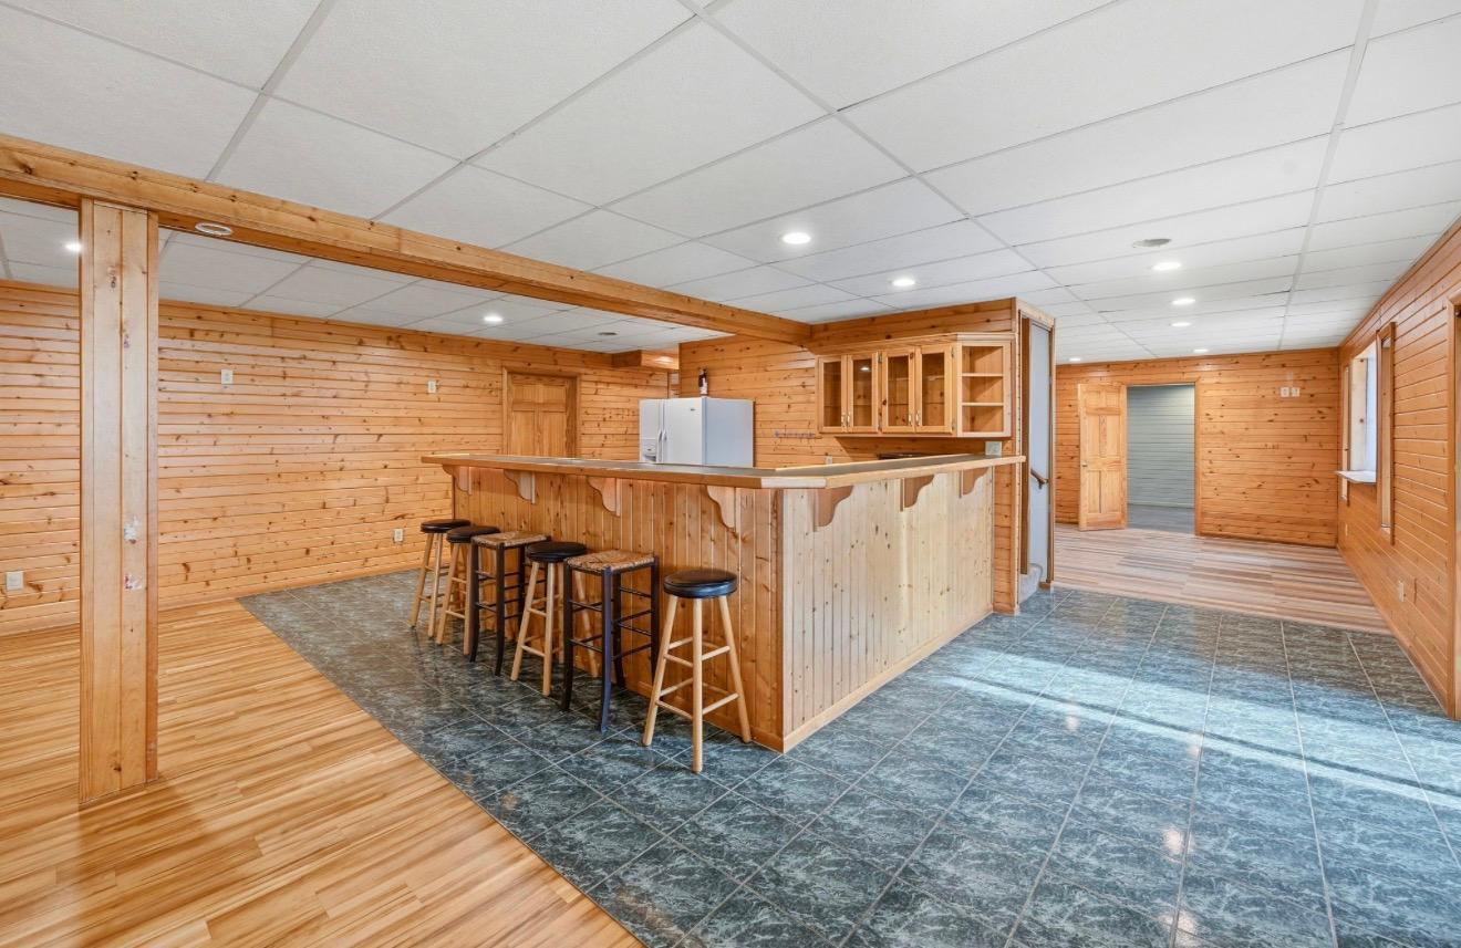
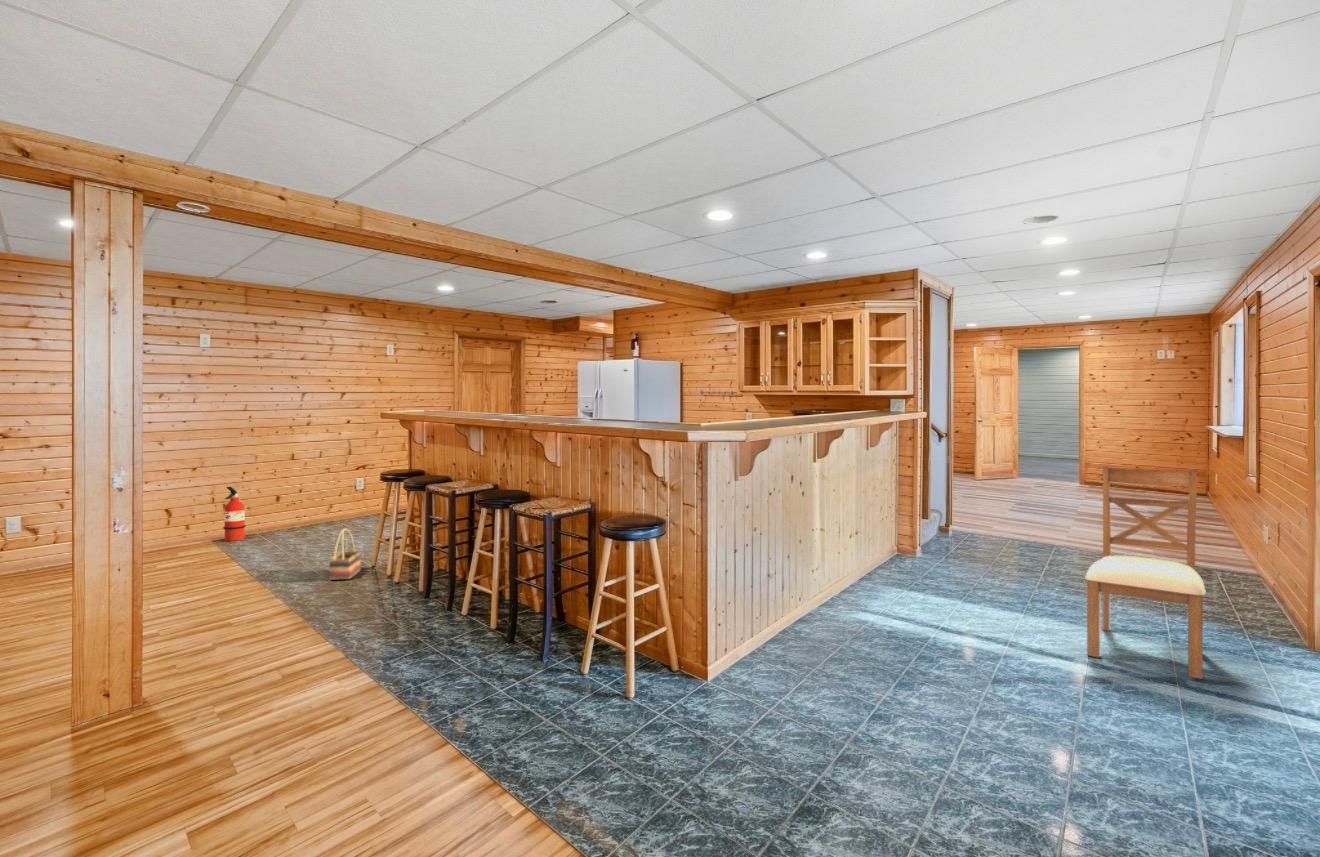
+ basket [328,527,362,581]
+ chair [1085,465,1206,680]
+ fire extinguisher [222,486,247,542]
